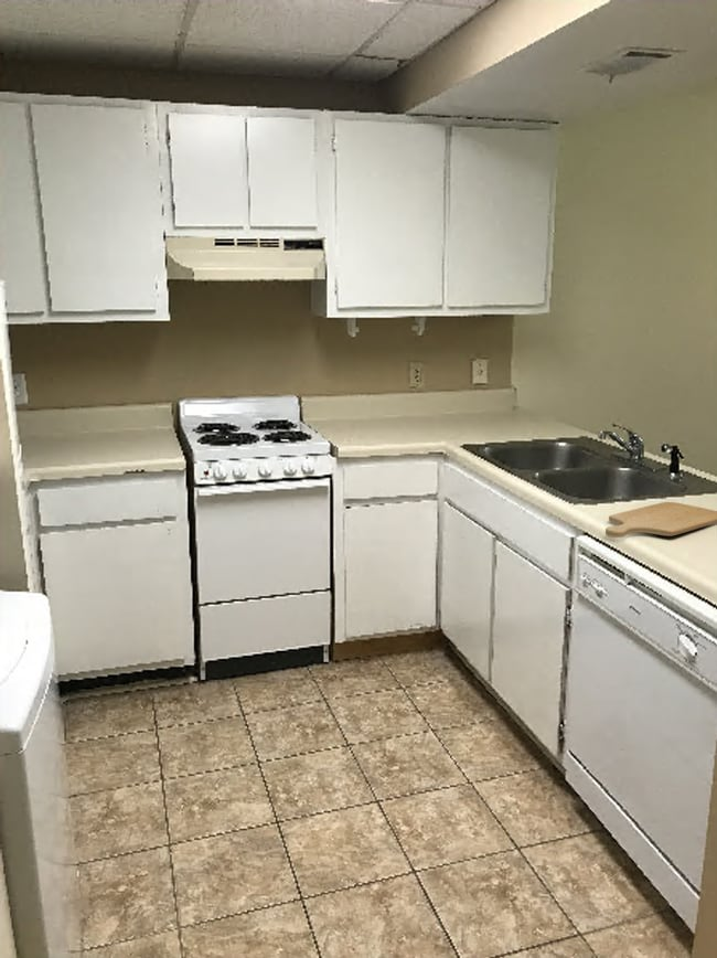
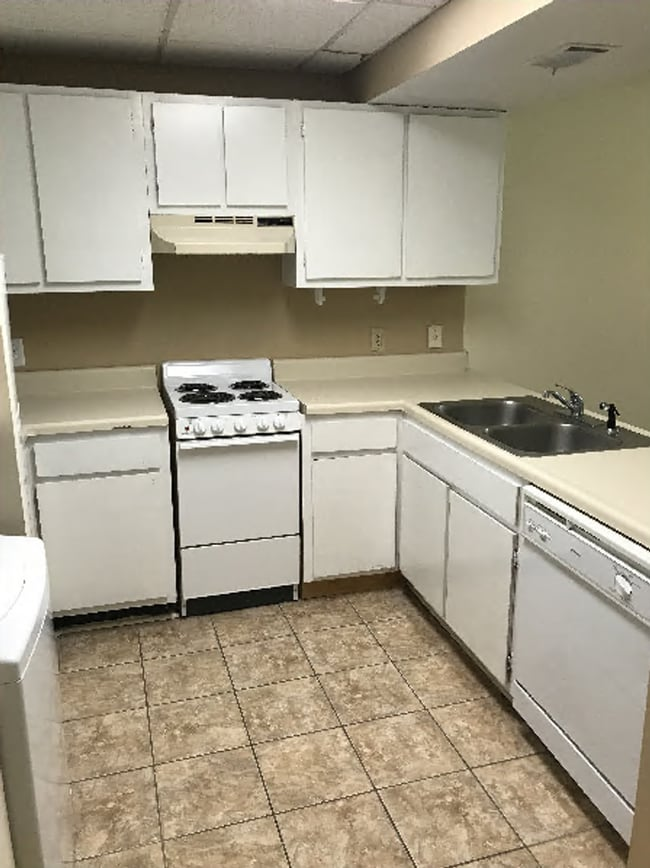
- chopping board [604,501,717,539]
